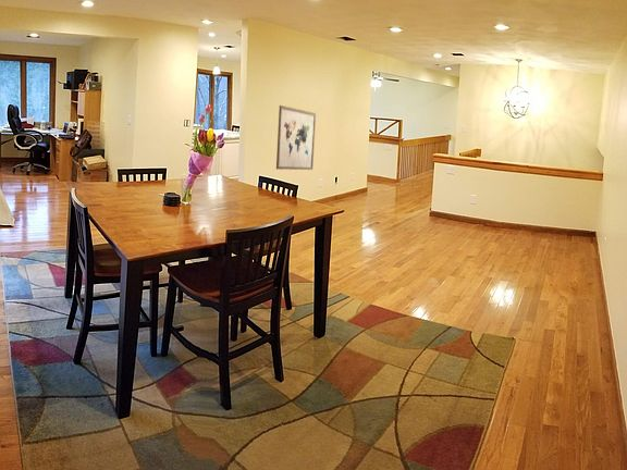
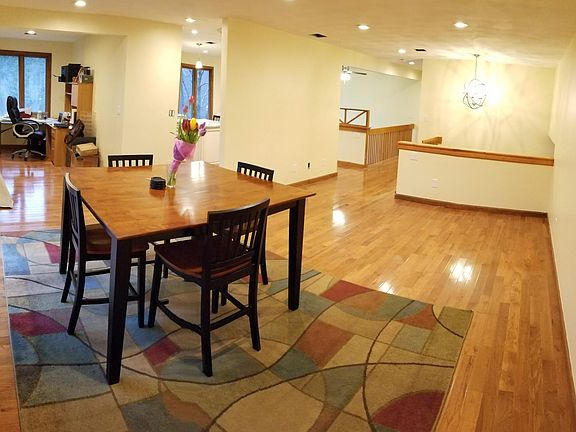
- wall art [275,104,317,171]
